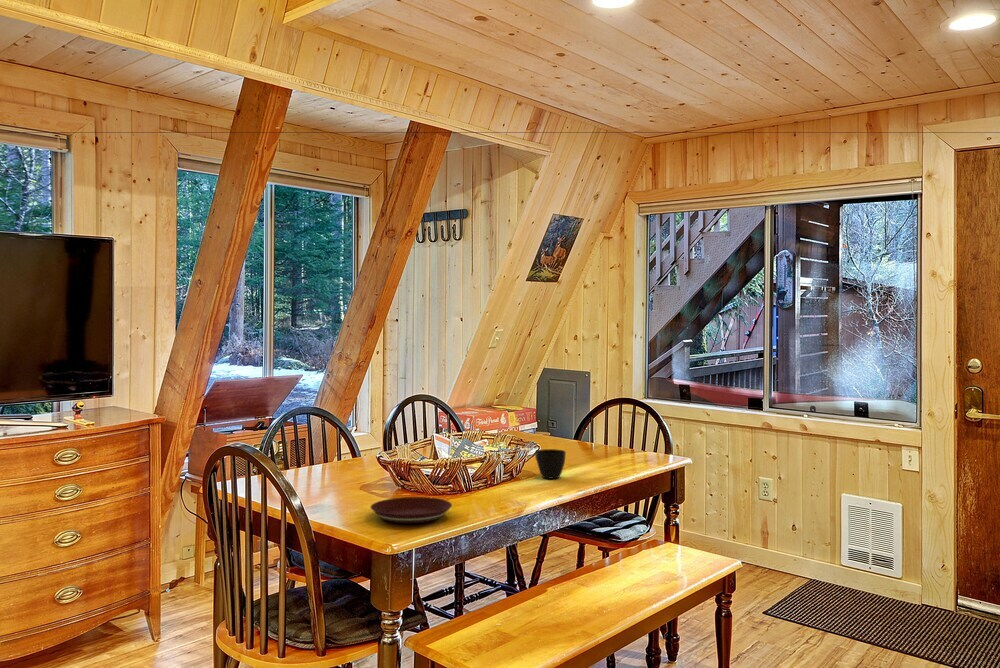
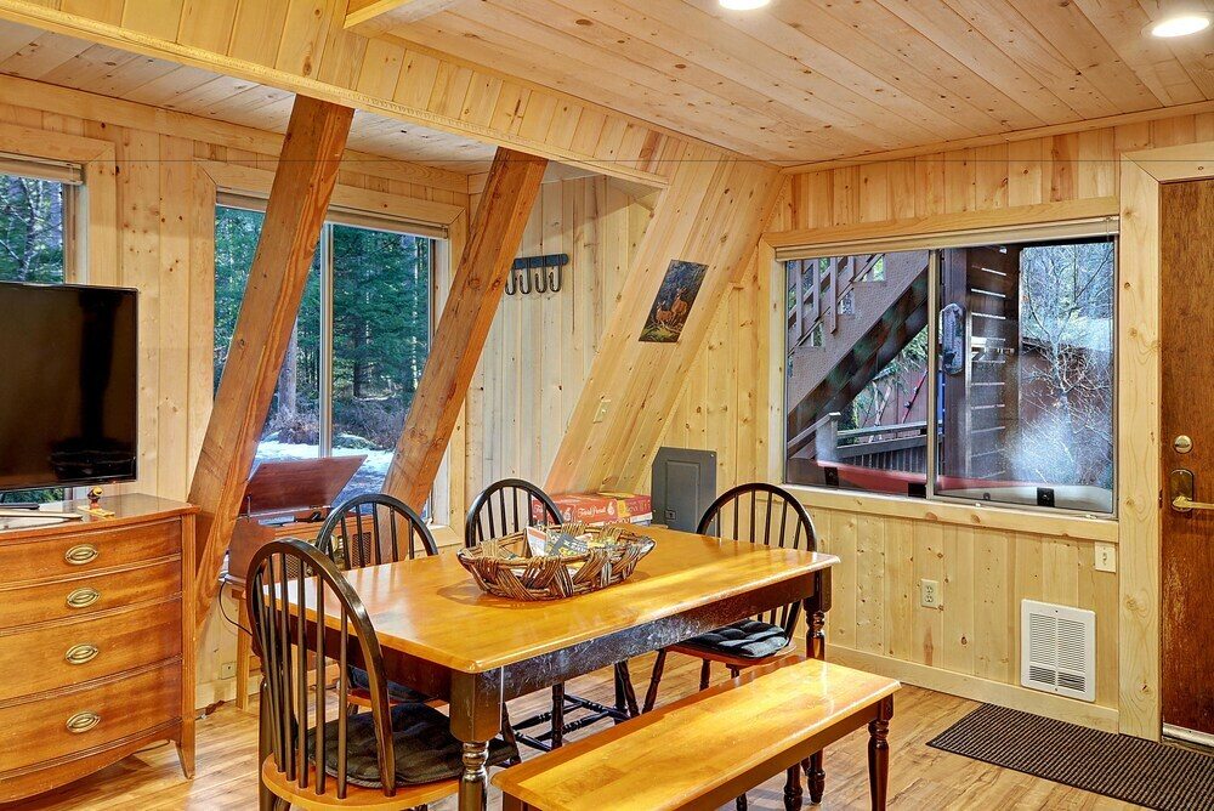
- plate [369,496,453,524]
- cup [534,448,567,480]
